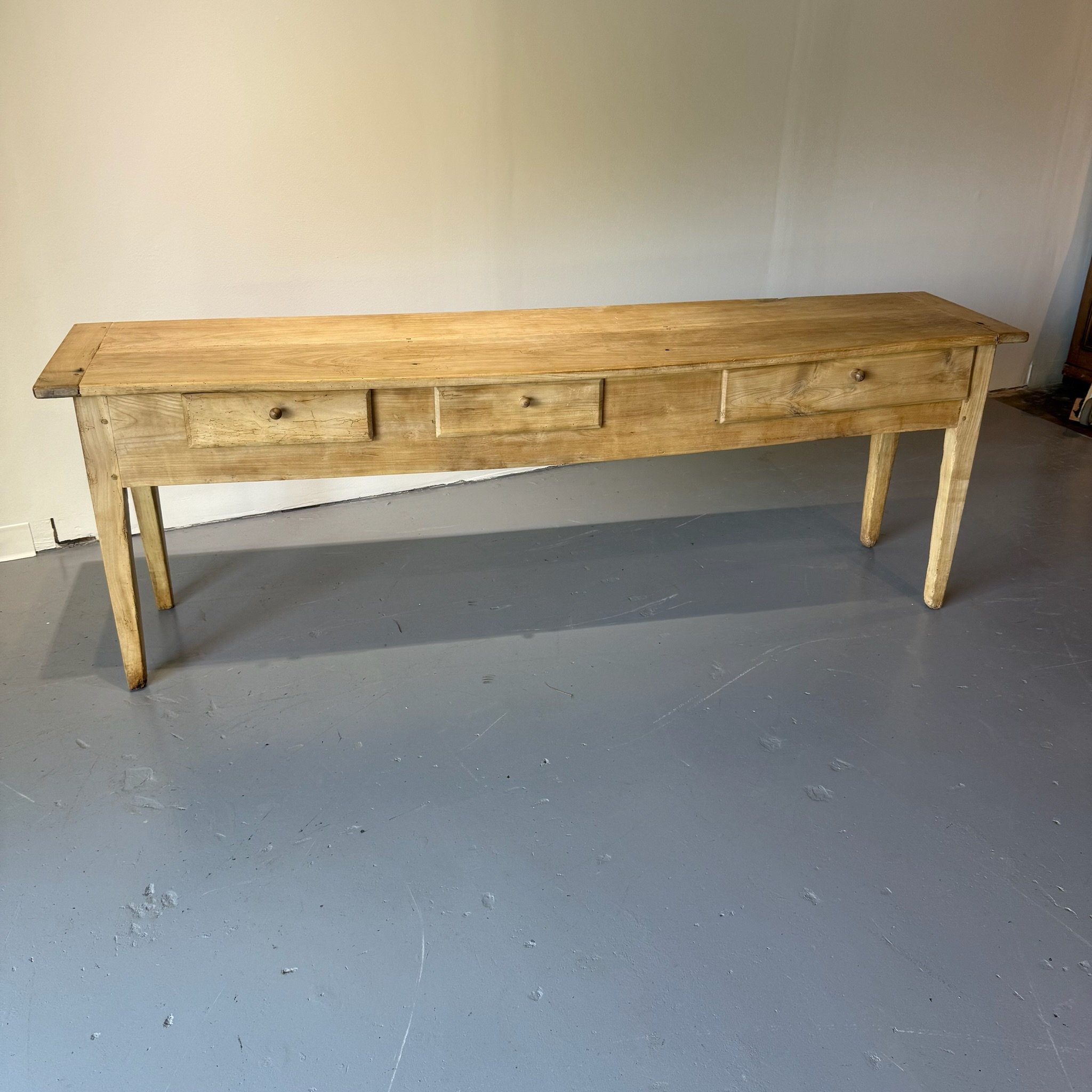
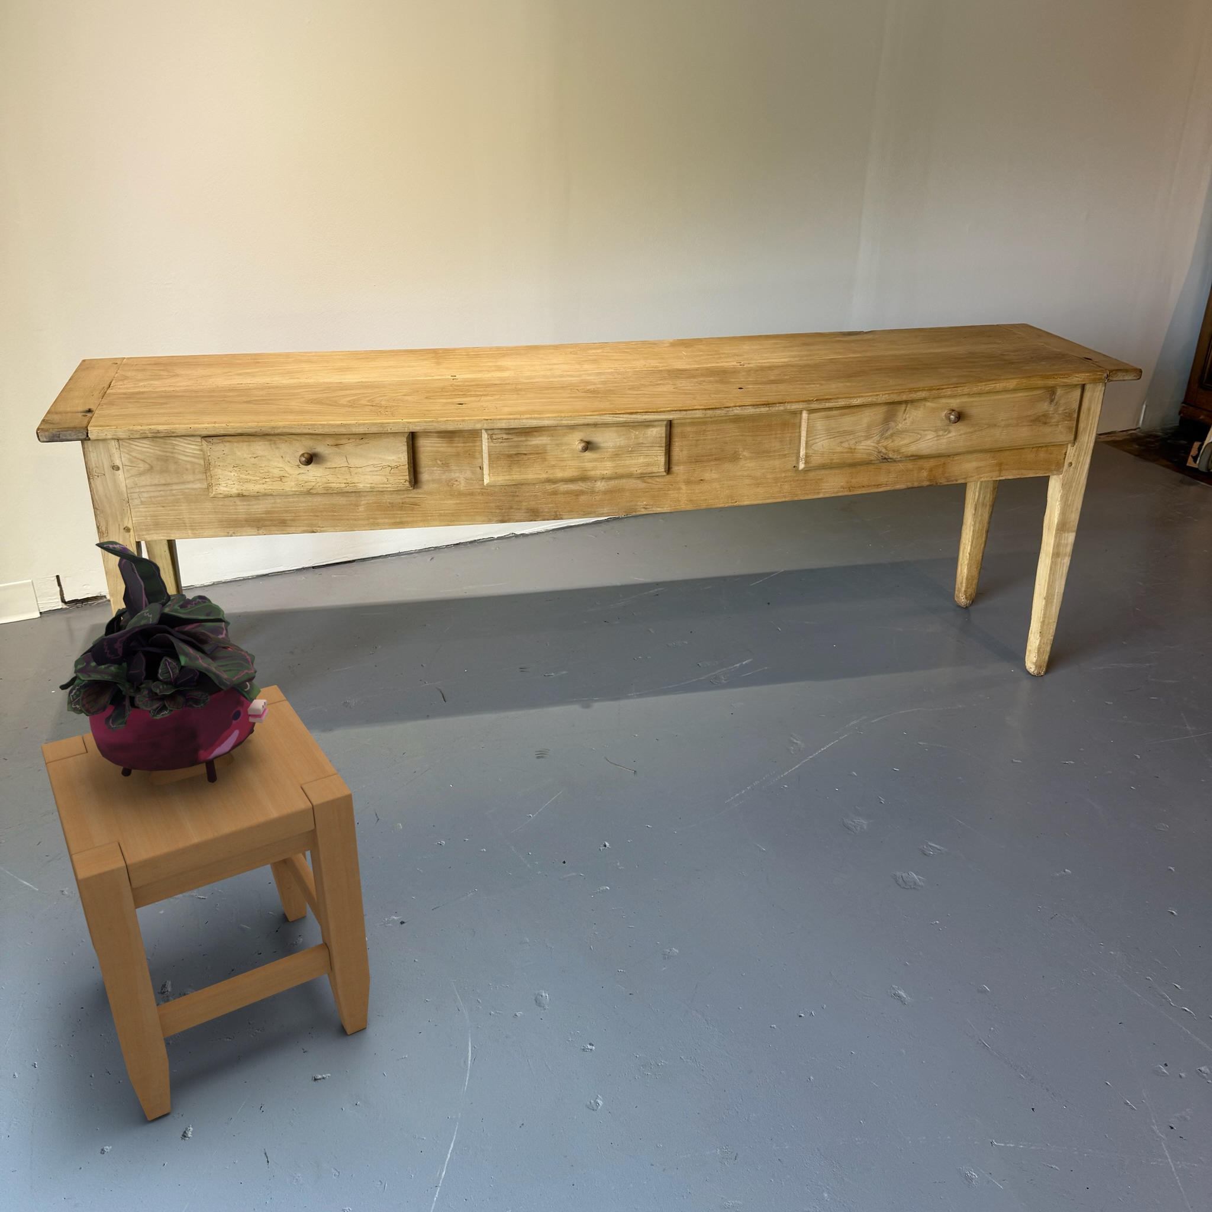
+ potted plant [59,541,269,782]
+ stool [40,685,371,1121]
